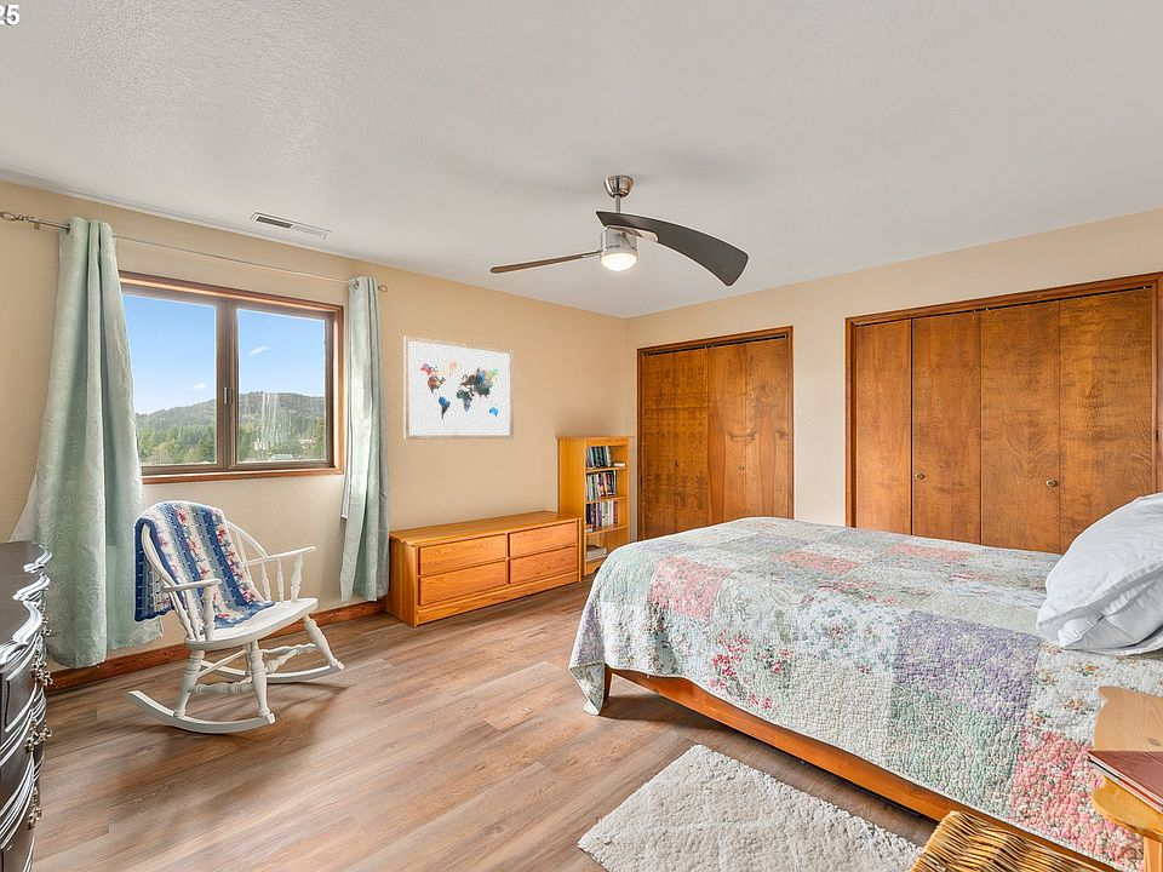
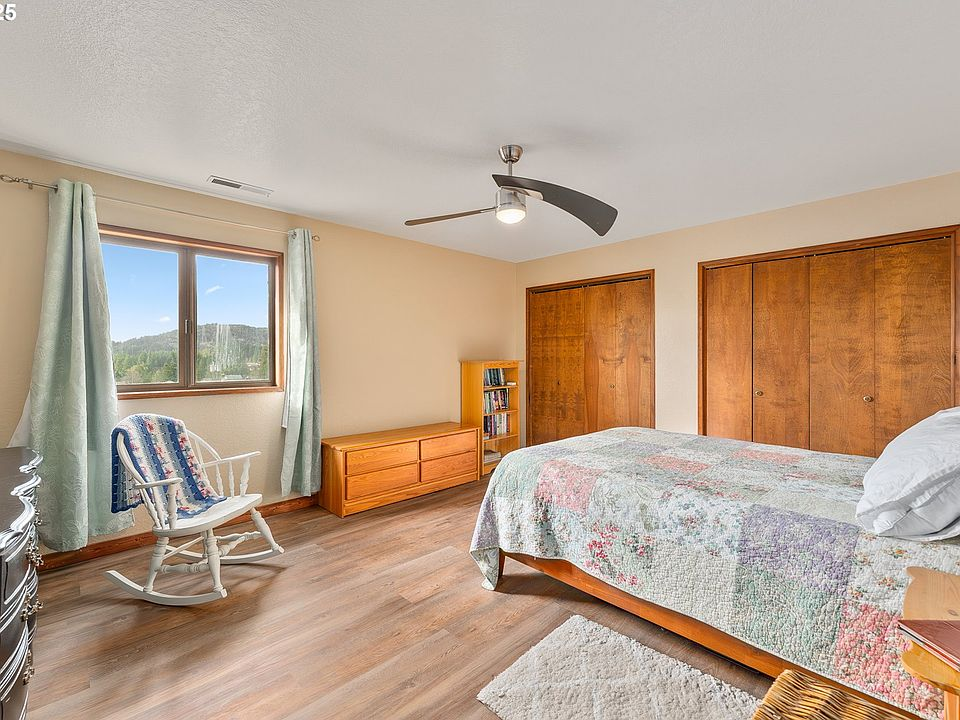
- wall art [402,334,515,441]
